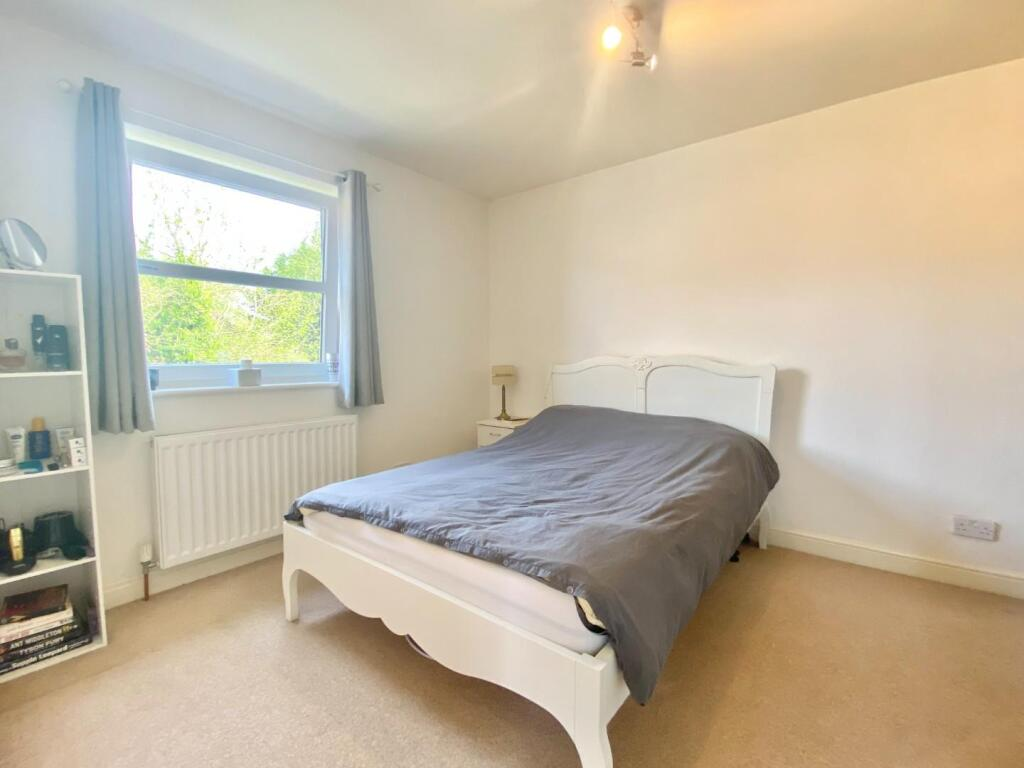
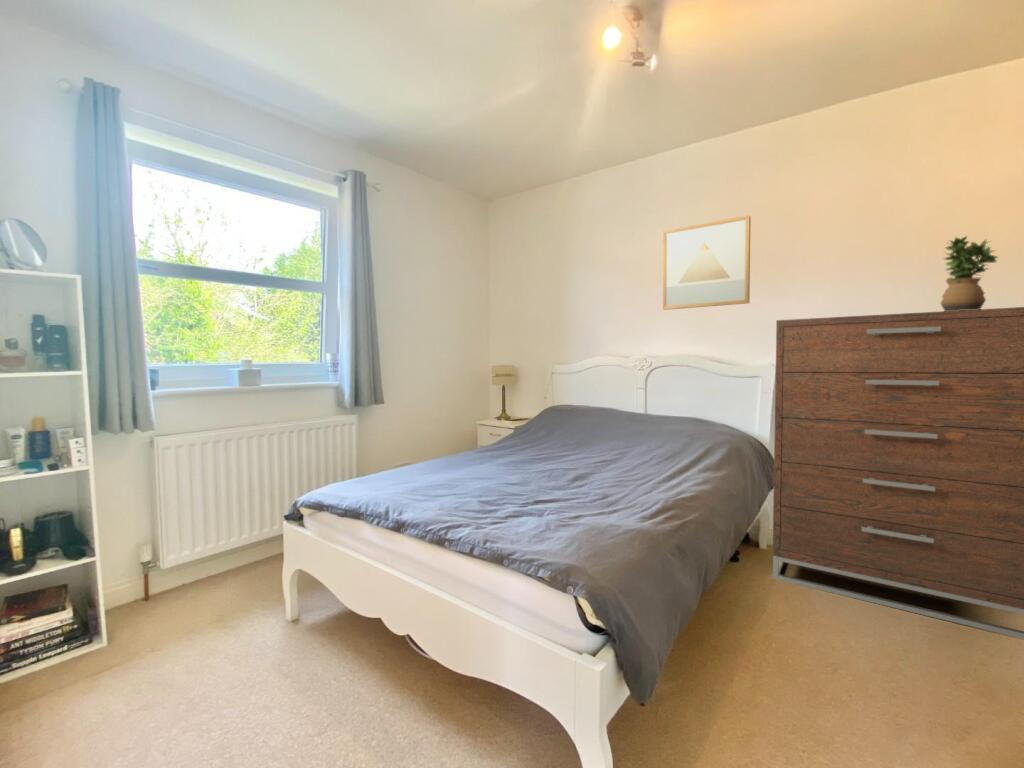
+ wall art [662,215,752,311]
+ dresser [772,306,1024,640]
+ potted plant [939,235,999,311]
